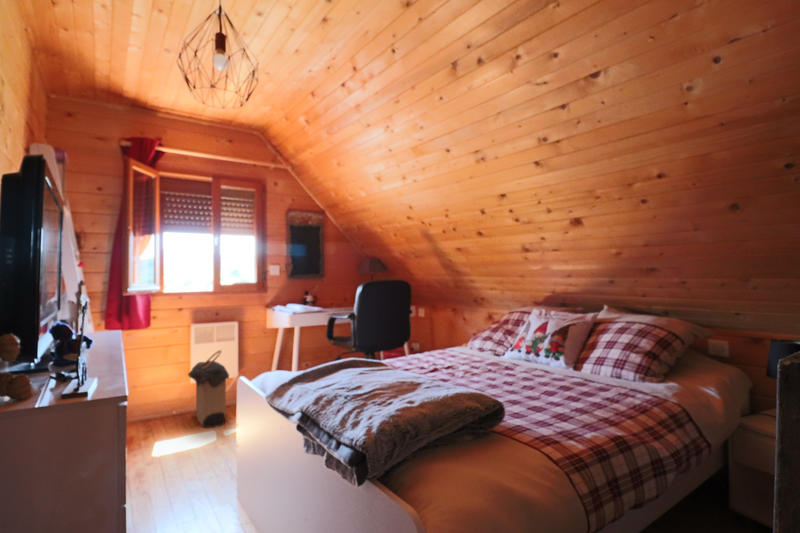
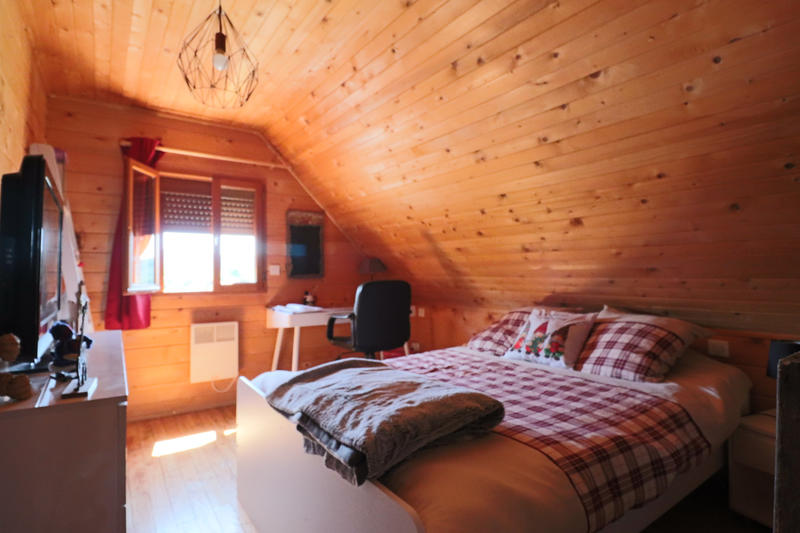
- laundry hamper [187,349,230,429]
